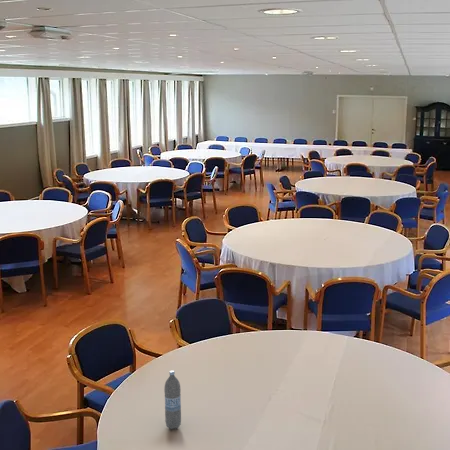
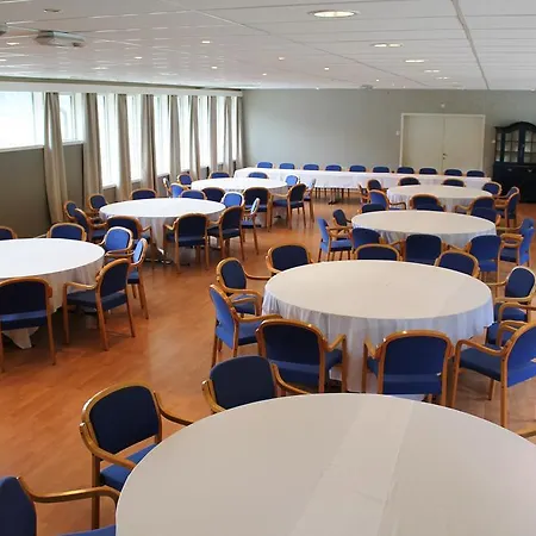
- water bottle [163,369,182,430]
